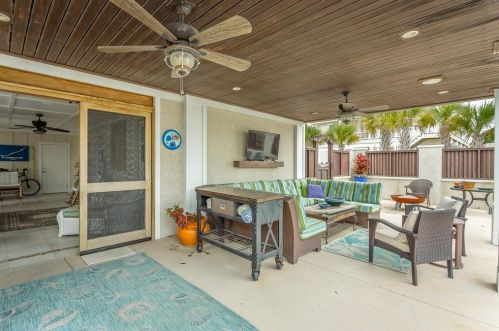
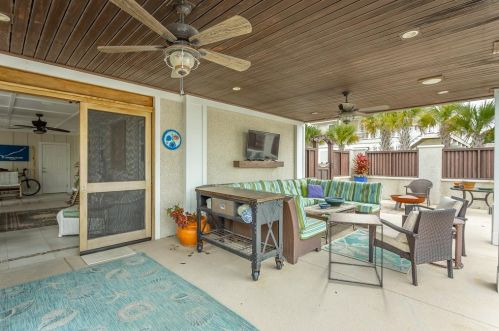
+ side table [328,212,384,288]
